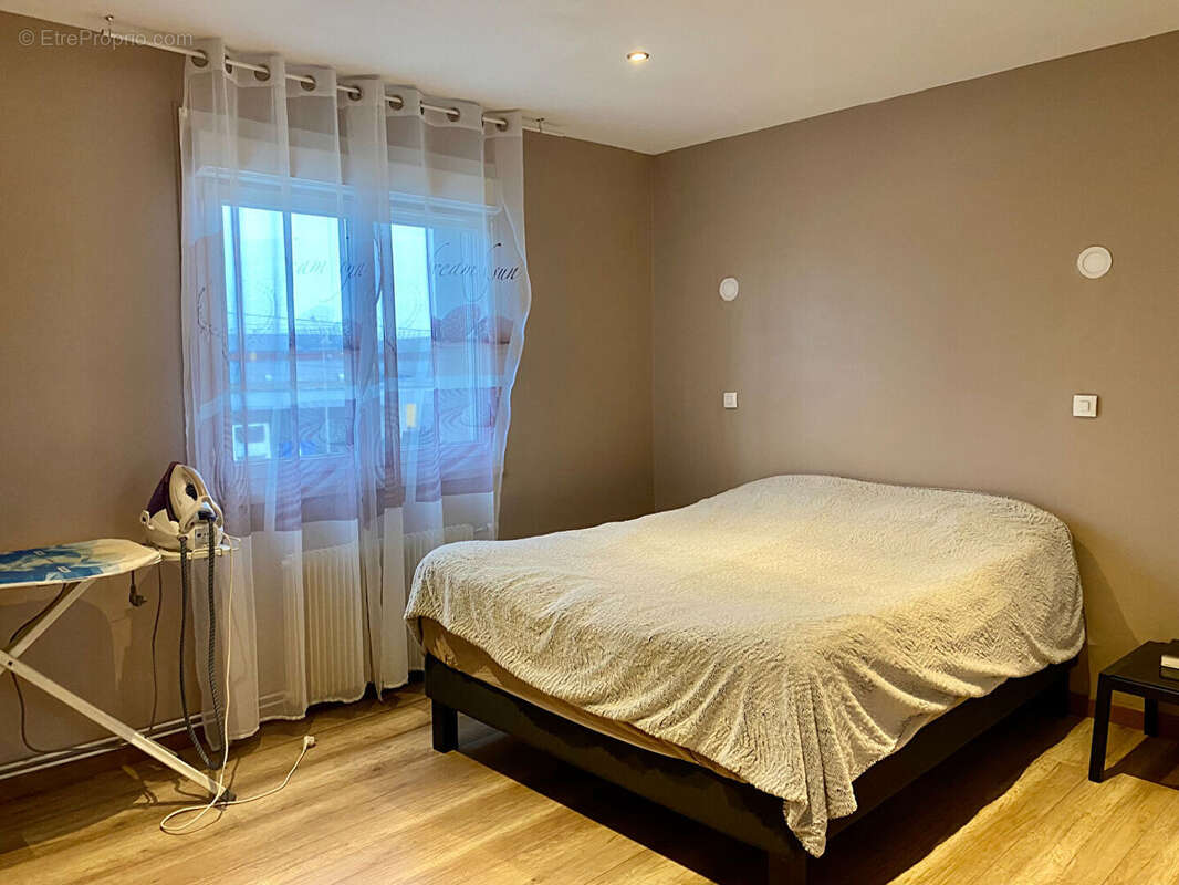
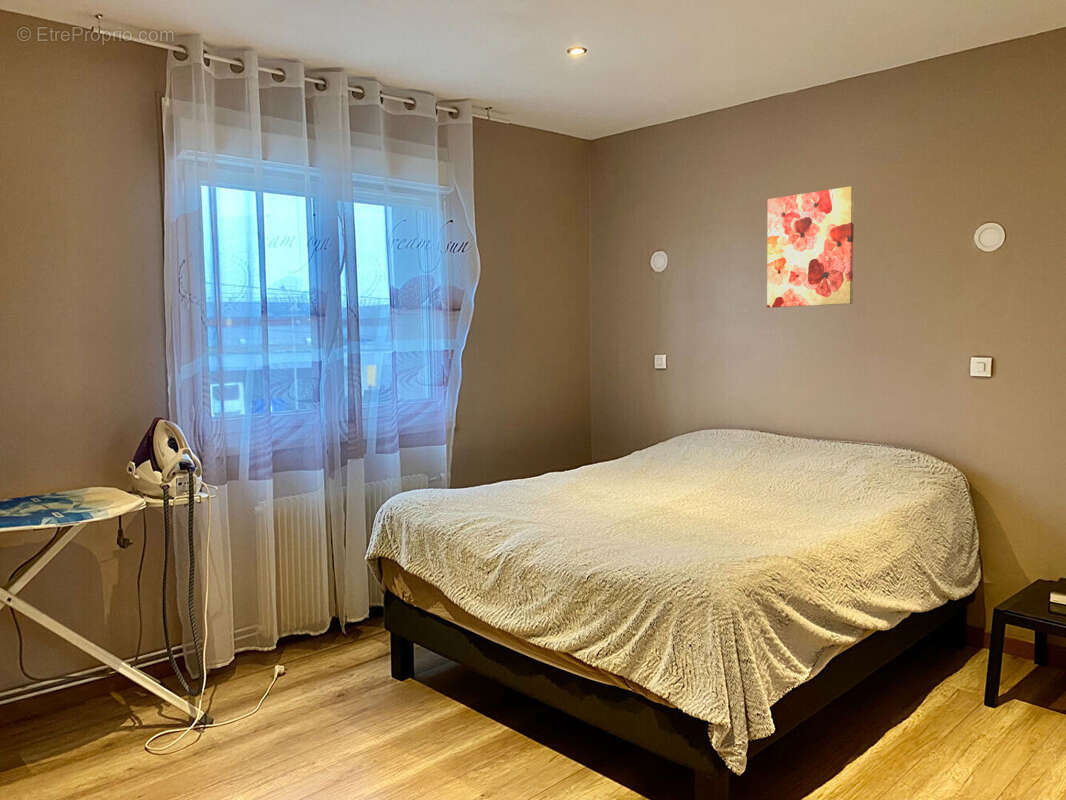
+ wall art [766,185,855,309]
